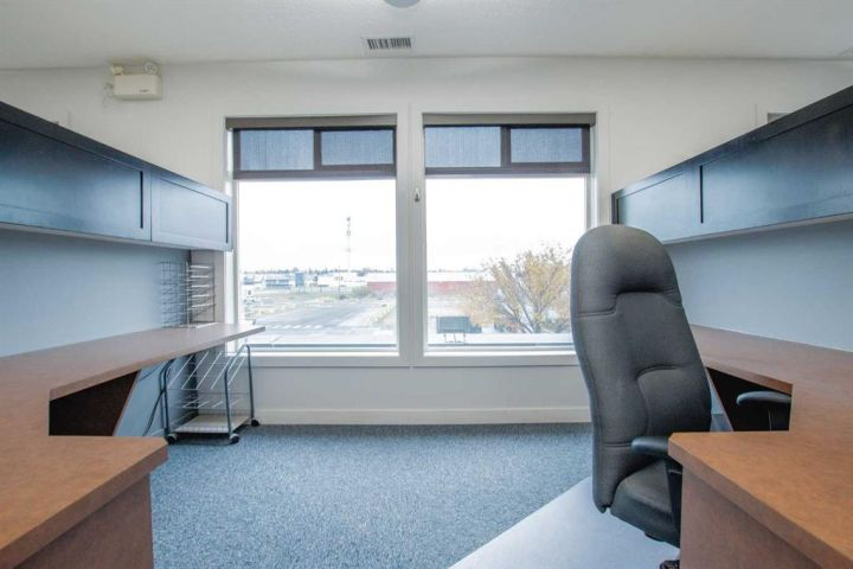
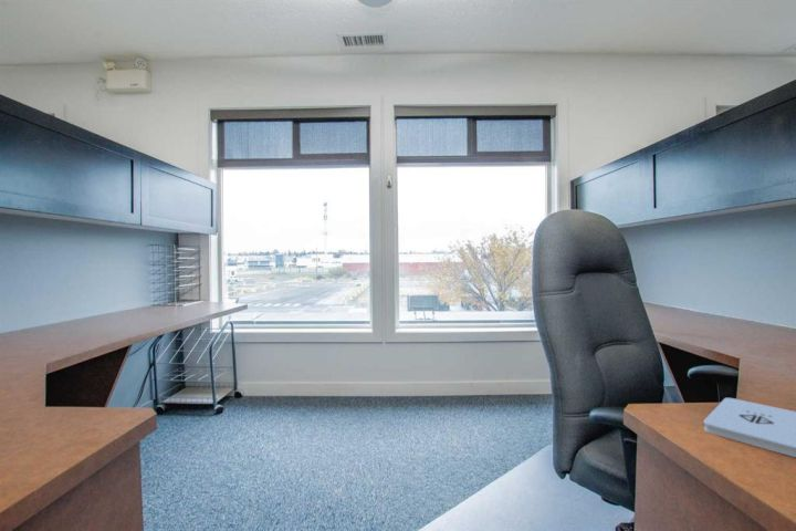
+ notepad [702,397,796,458]
